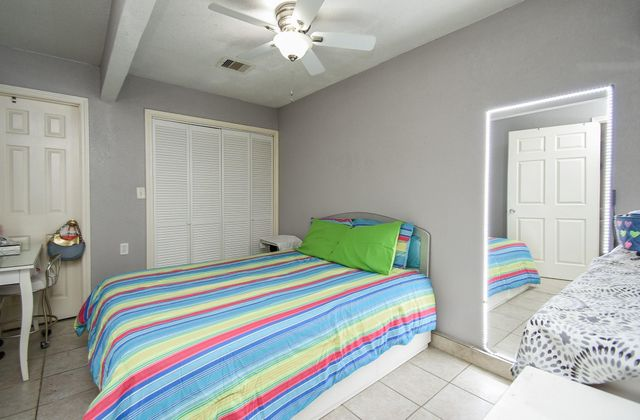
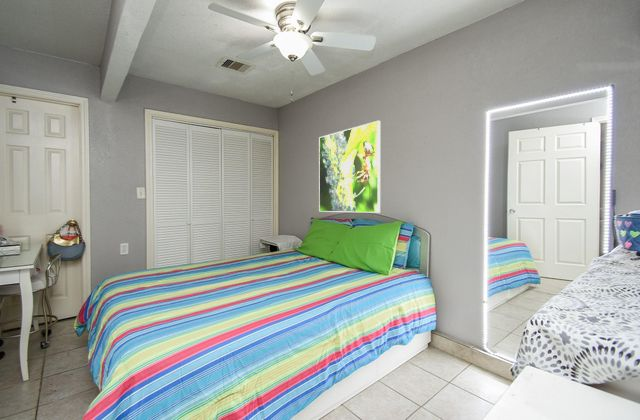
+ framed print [318,120,381,214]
